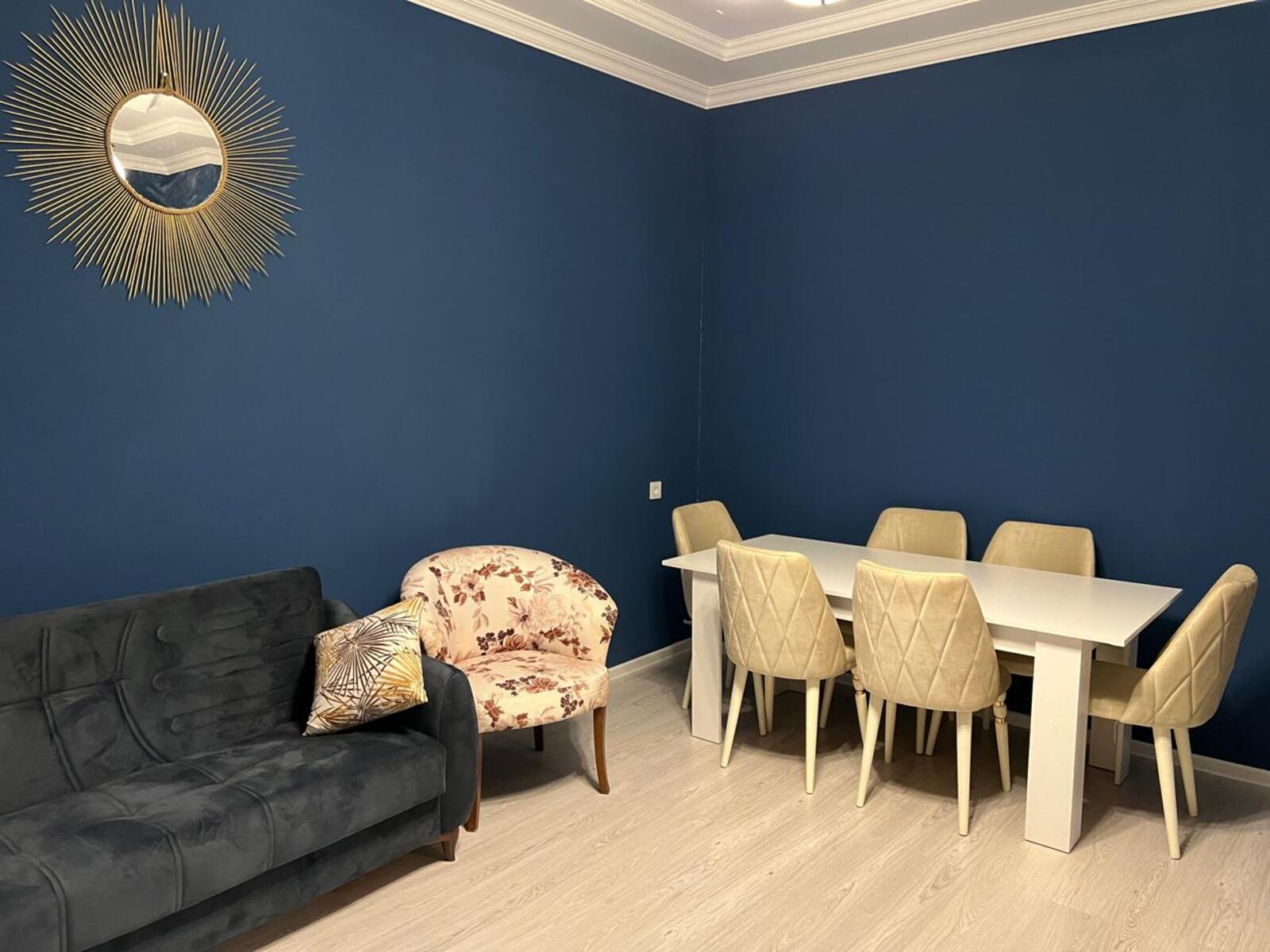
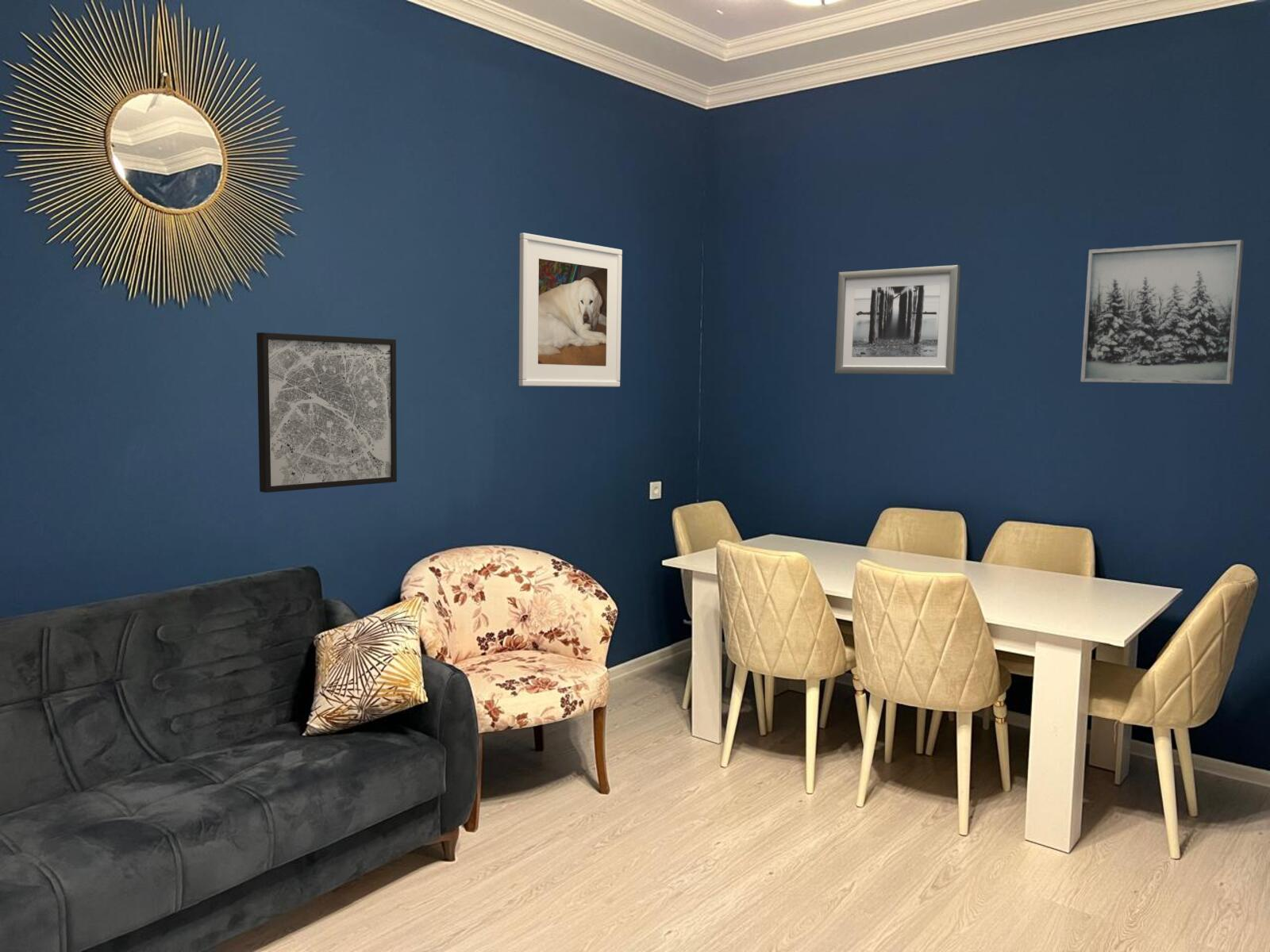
+ wall art [1079,239,1245,385]
+ wall art [834,264,961,375]
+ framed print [518,232,623,388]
+ wall art [256,332,398,493]
